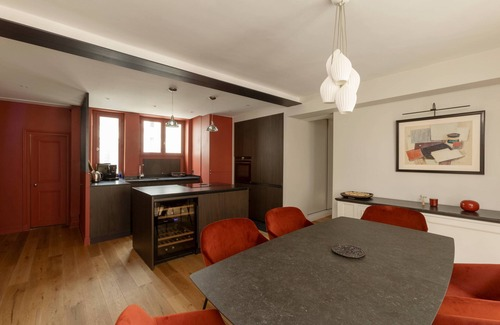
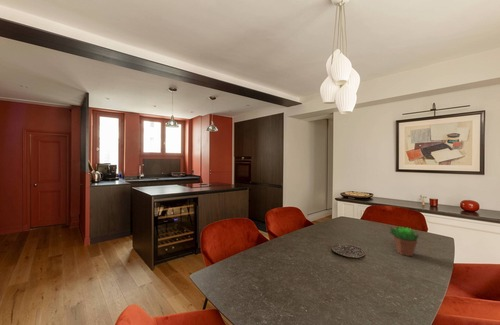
+ succulent plant [388,226,420,257]
